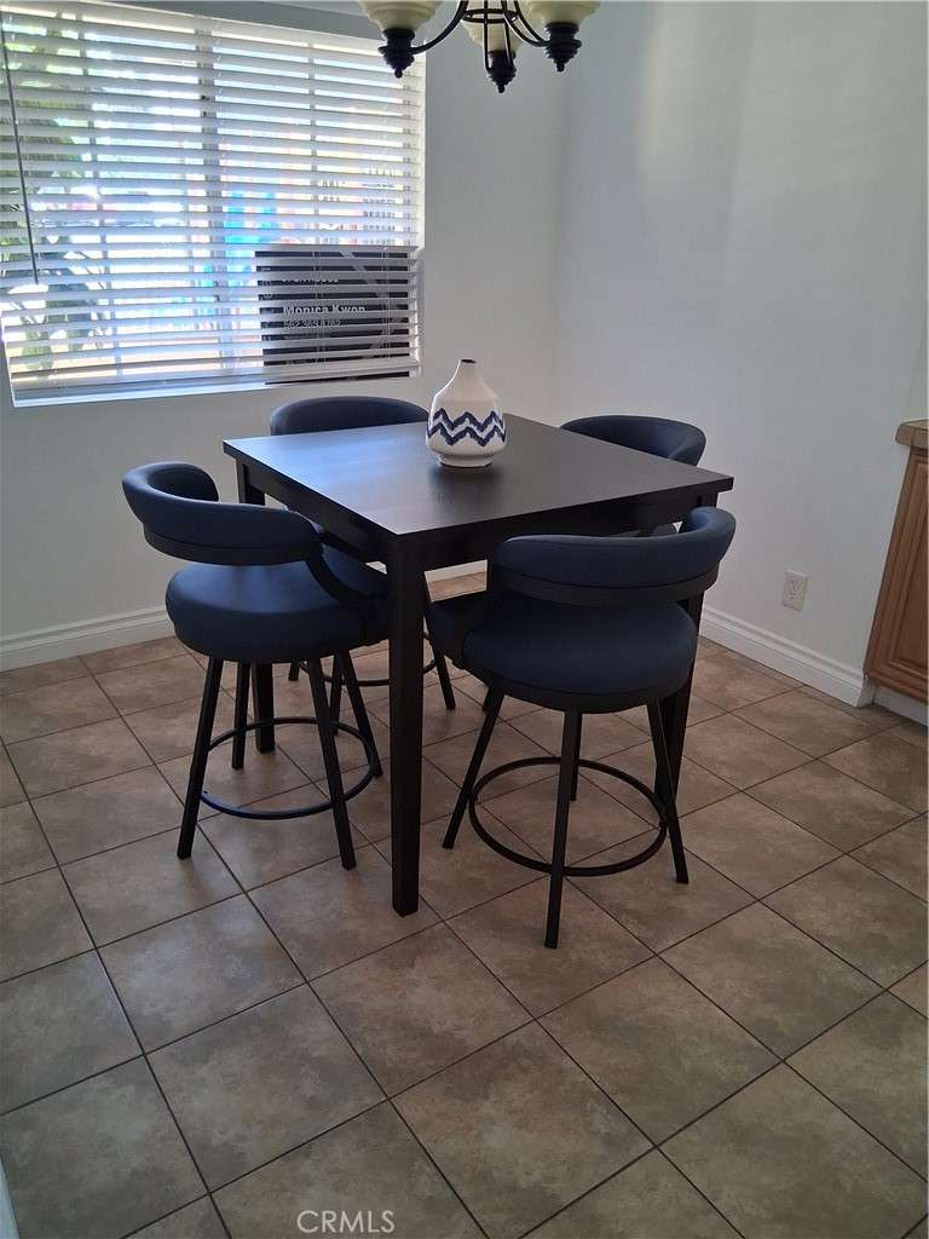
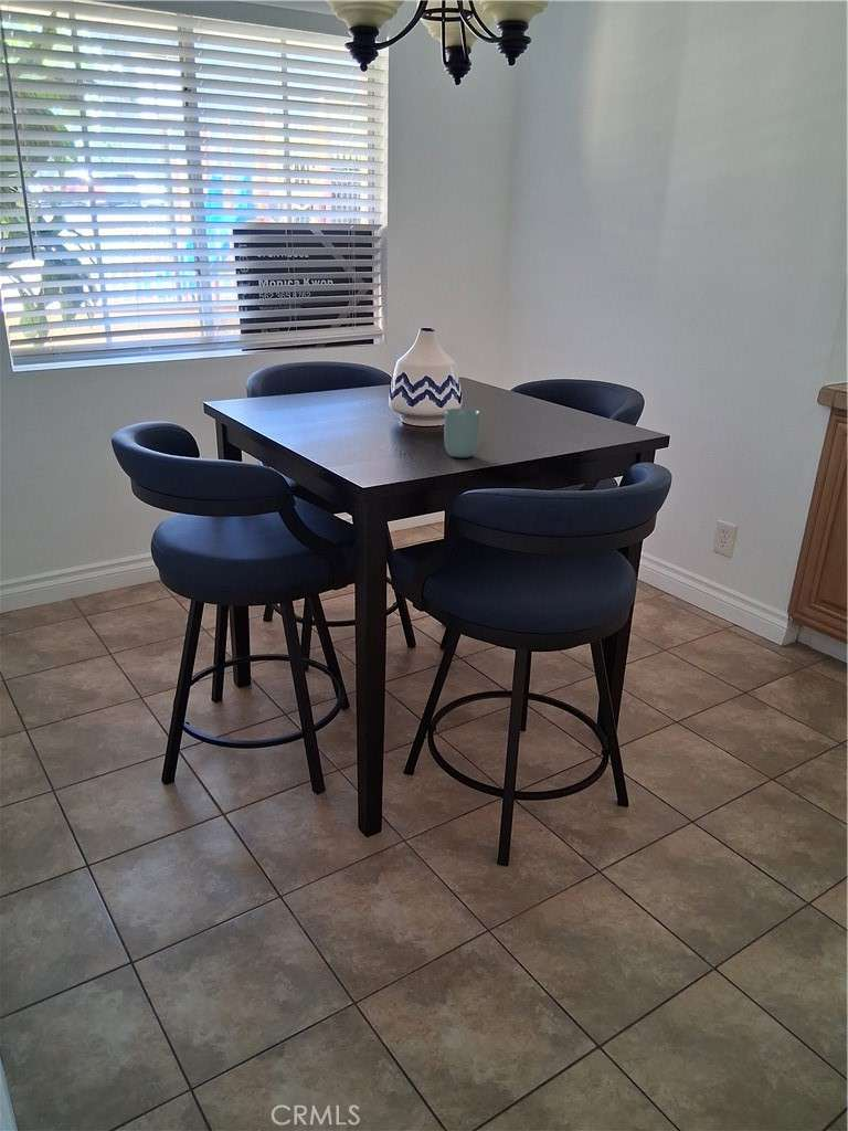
+ cup [443,408,481,458]
